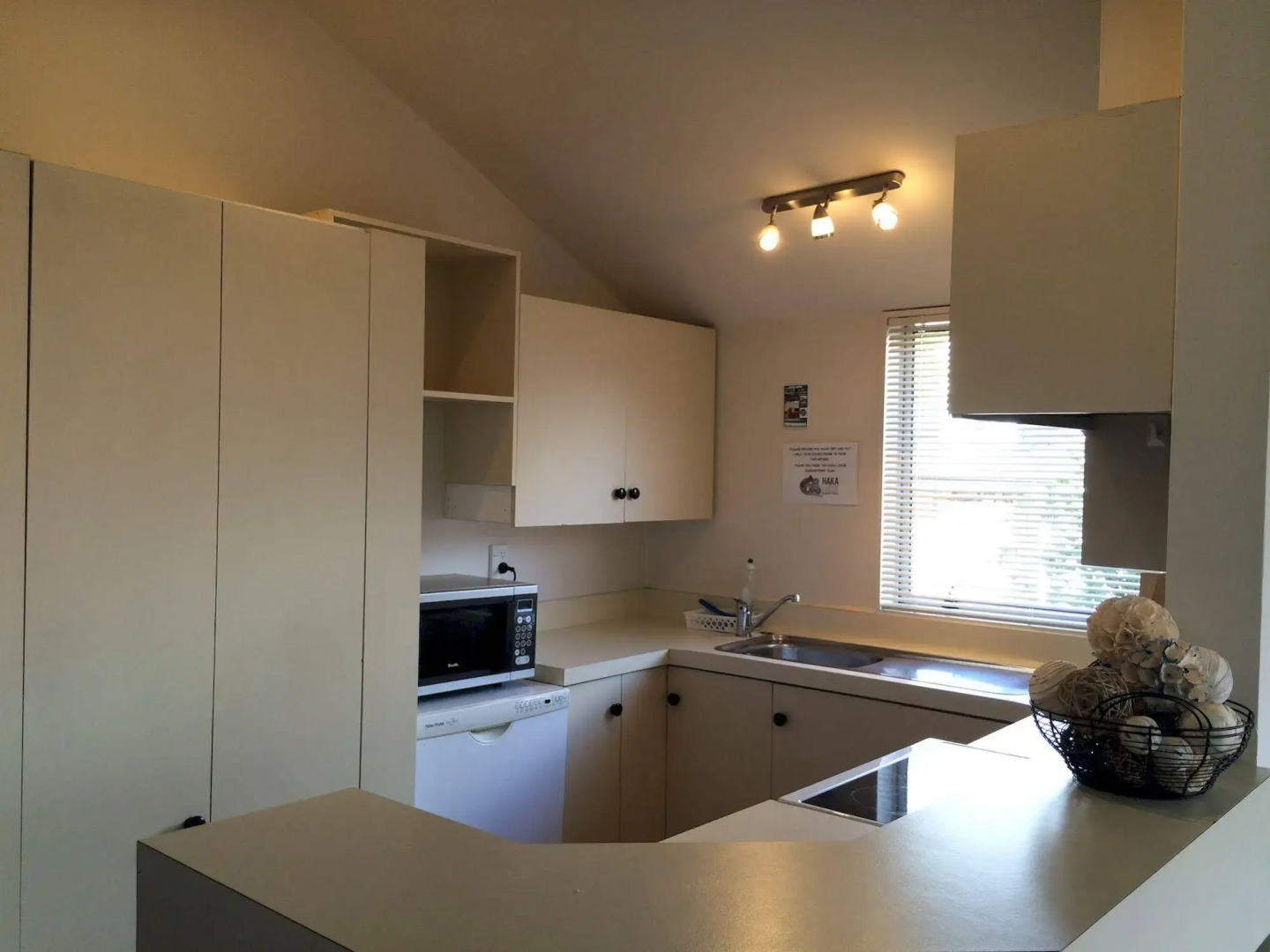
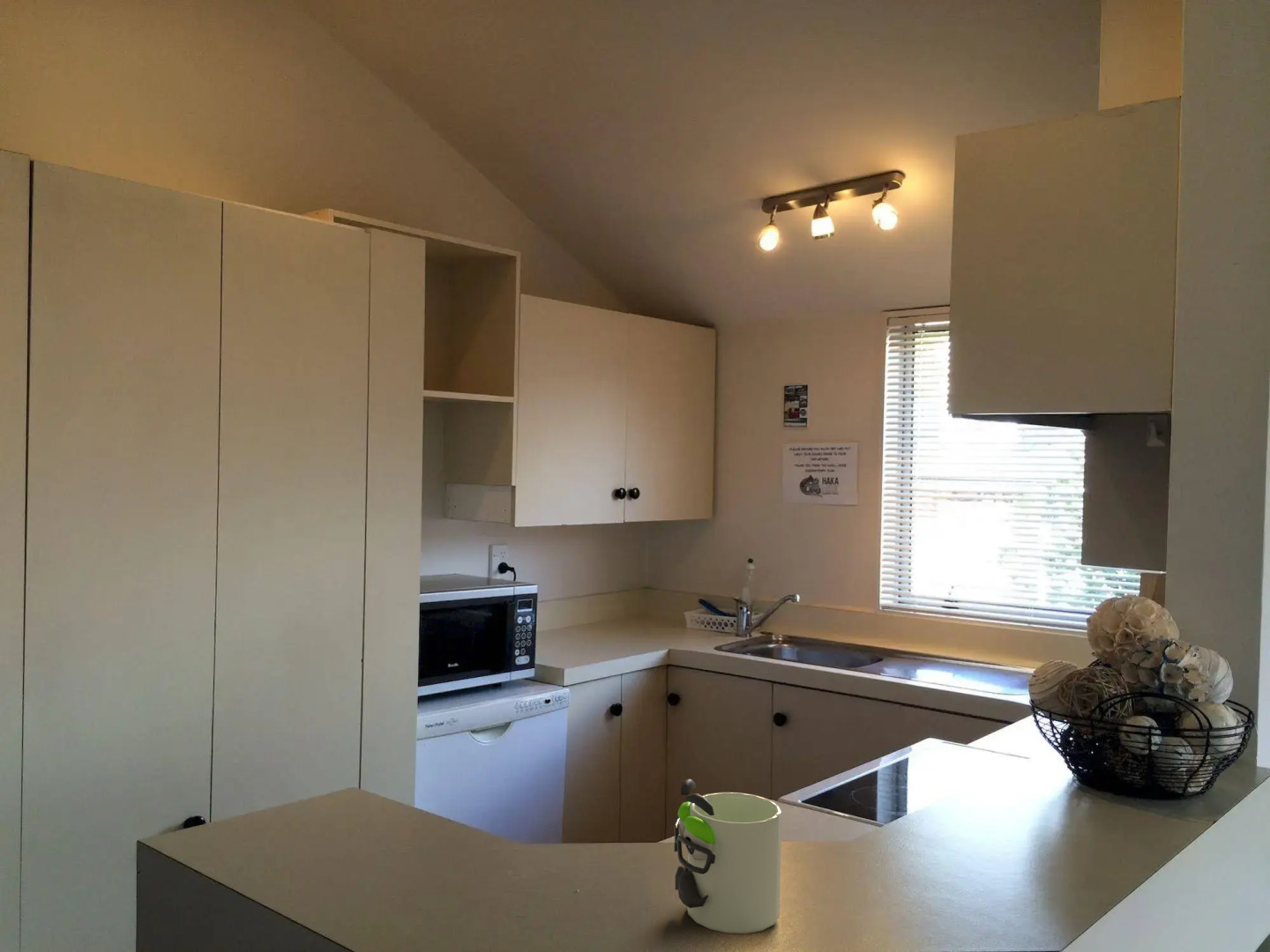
+ mug [673,778,782,934]
